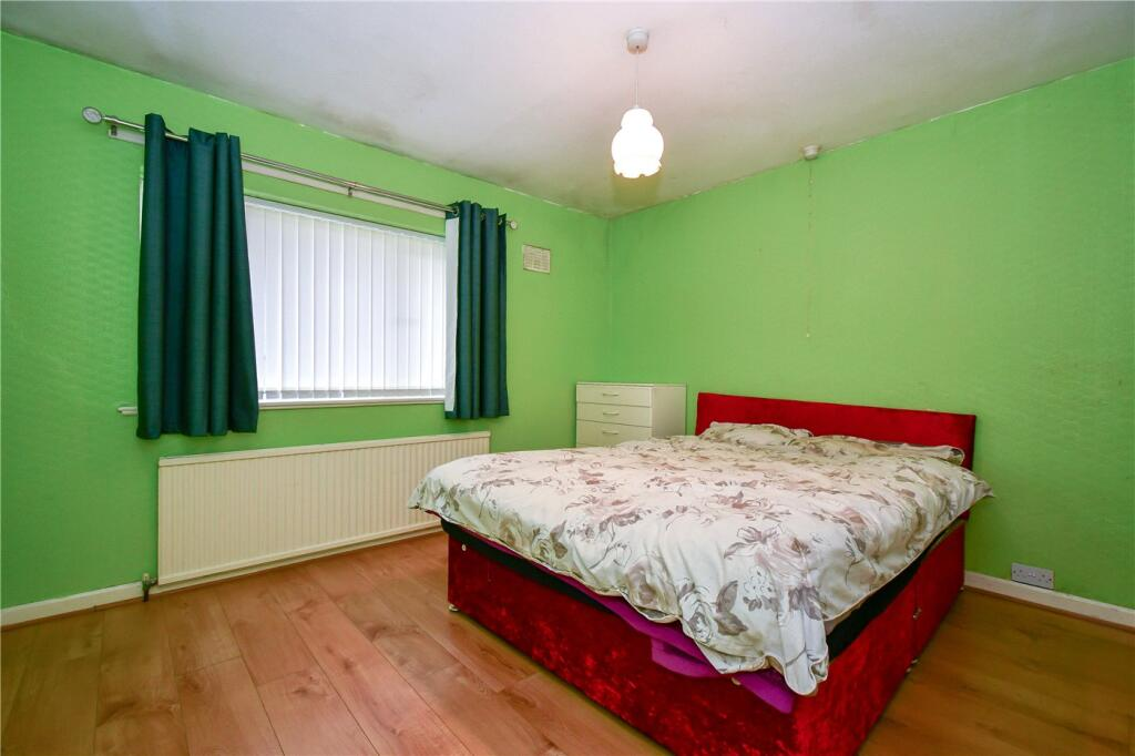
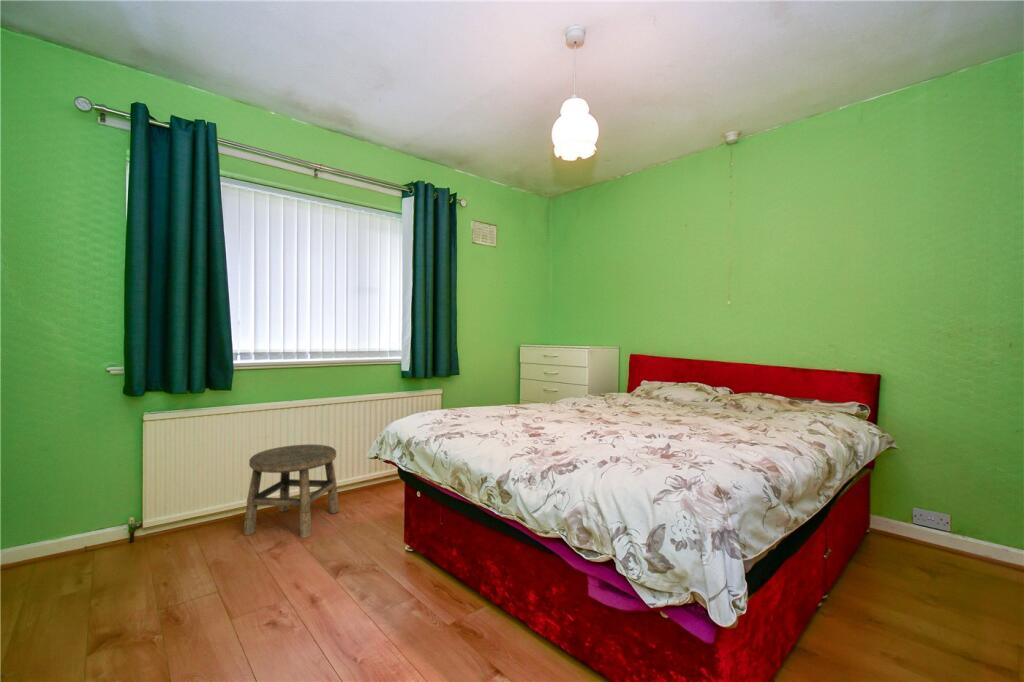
+ stool [242,443,340,539]
